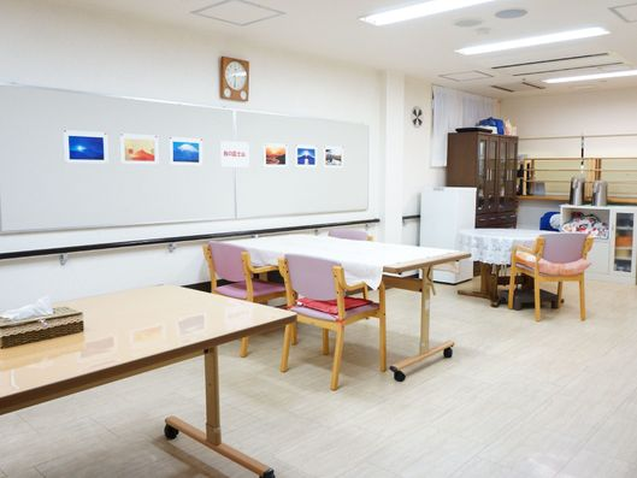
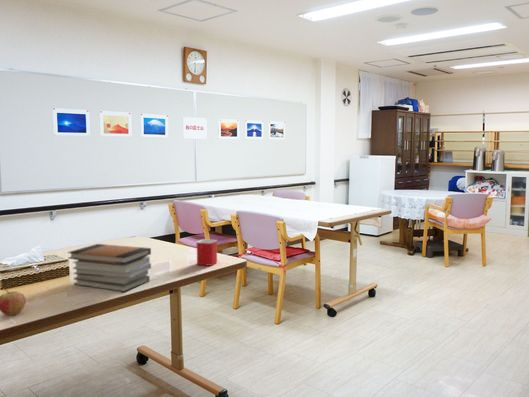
+ fruit [0,289,27,316]
+ book stack [67,243,152,293]
+ mug [195,238,218,267]
